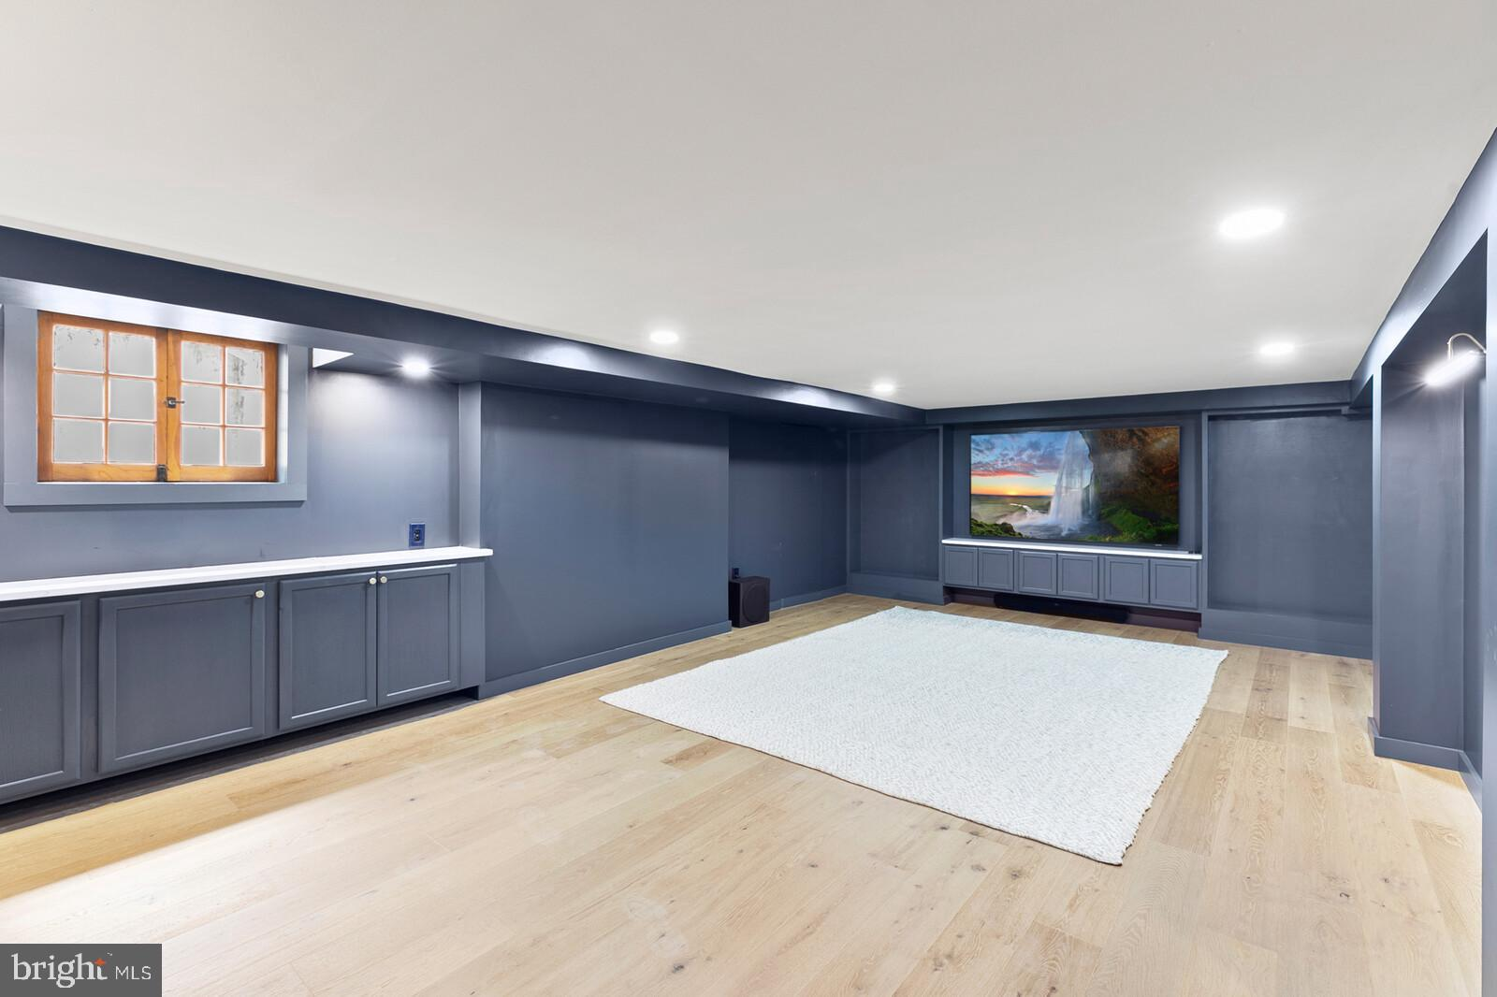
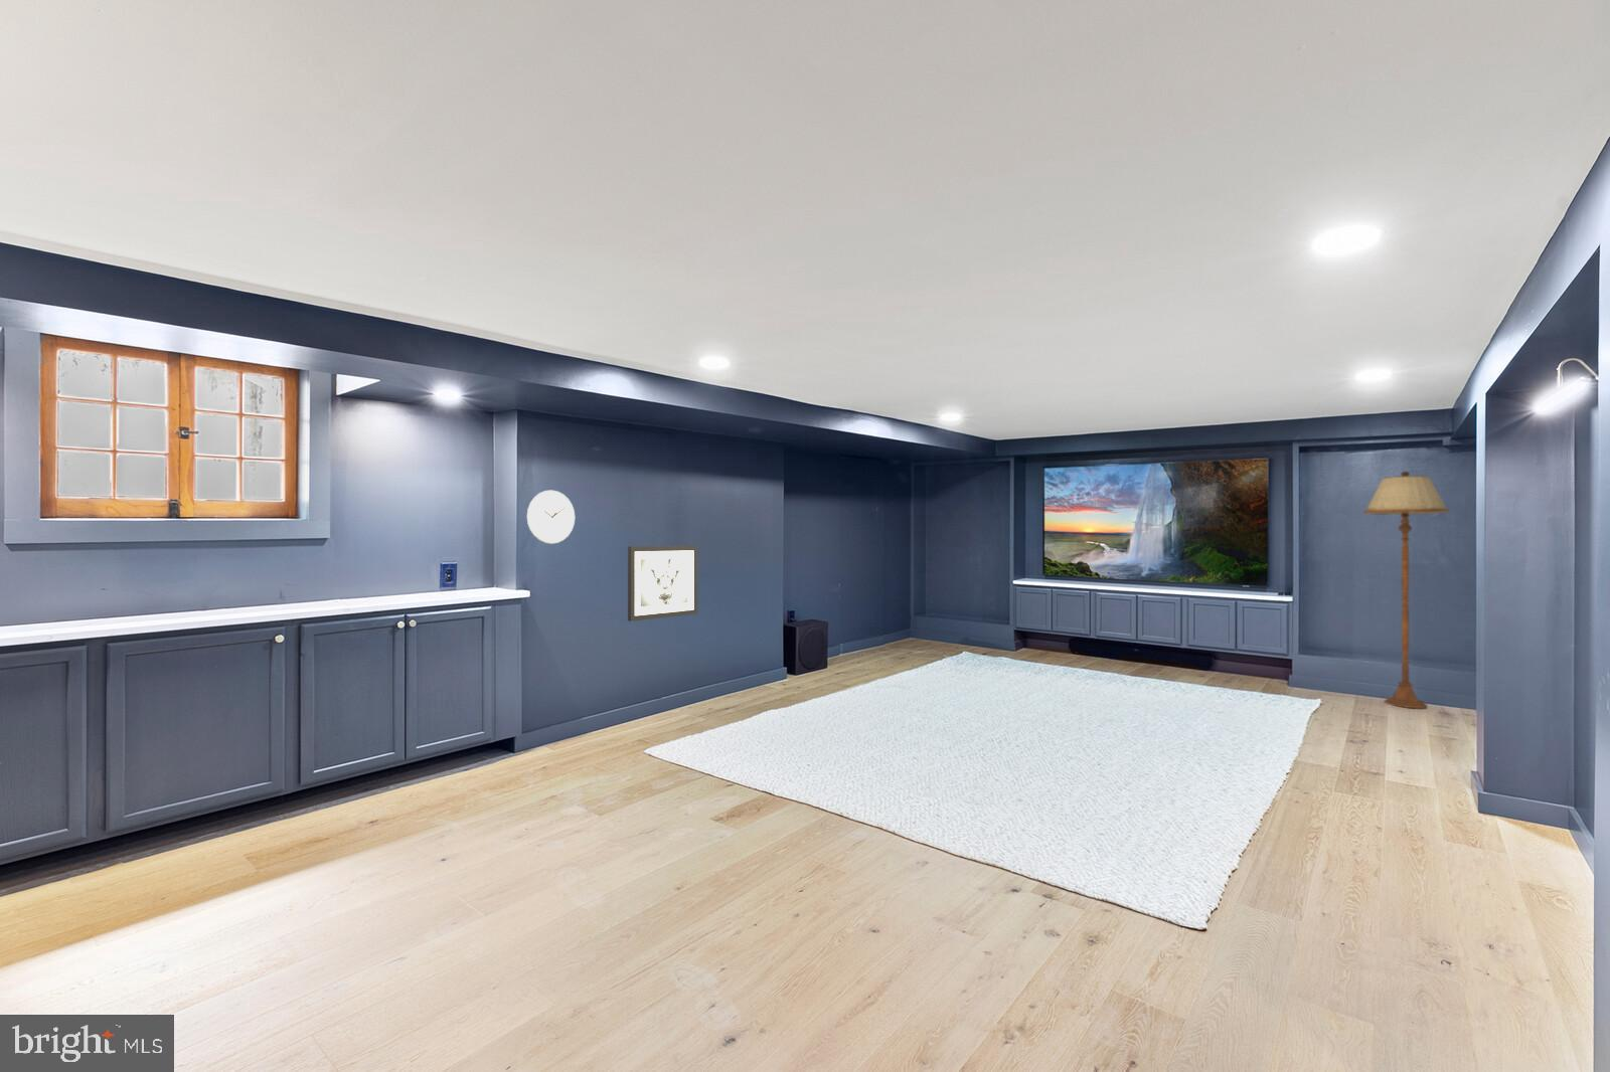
+ wall clock [527,488,576,546]
+ wall art [627,546,698,622]
+ floor lamp [1362,470,1450,709]
